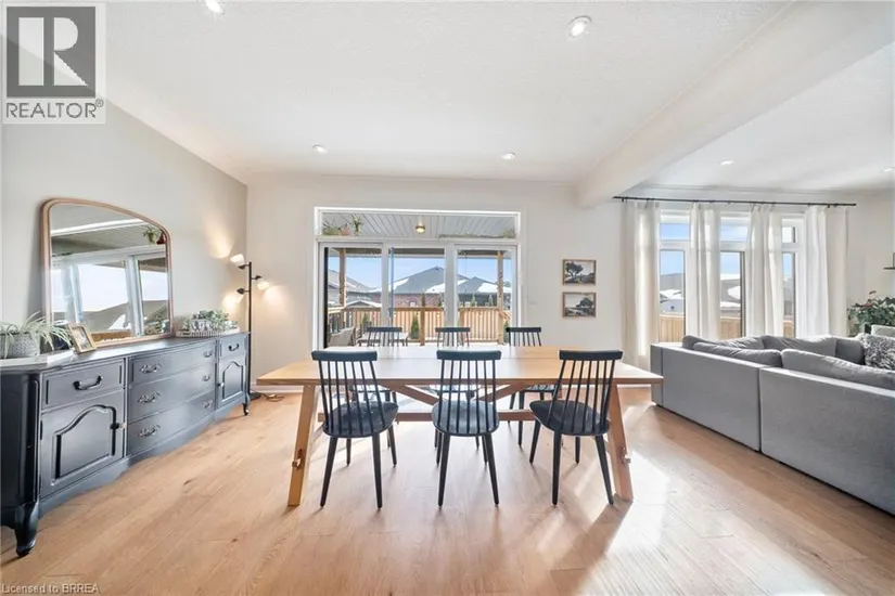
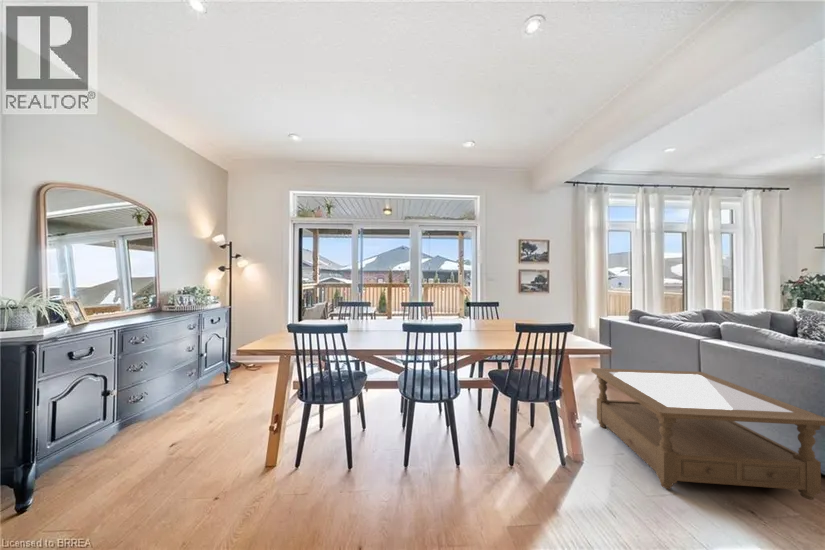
+ coffee table [590,367,825,501]
